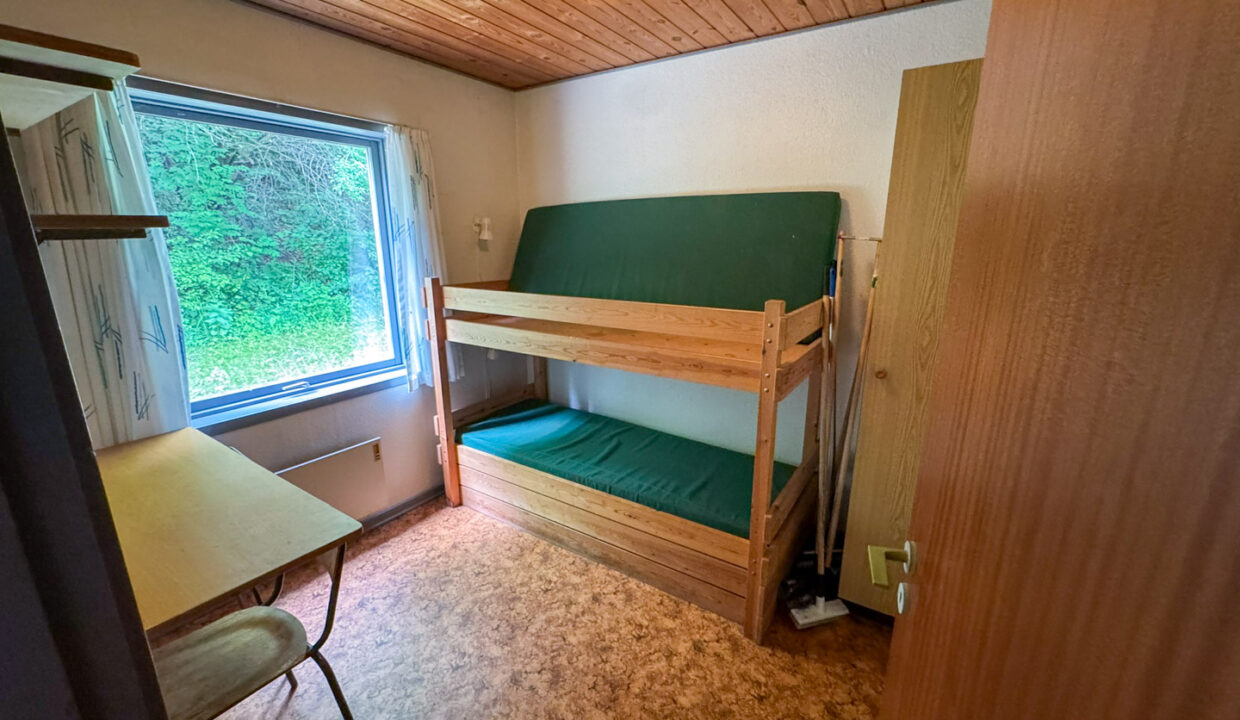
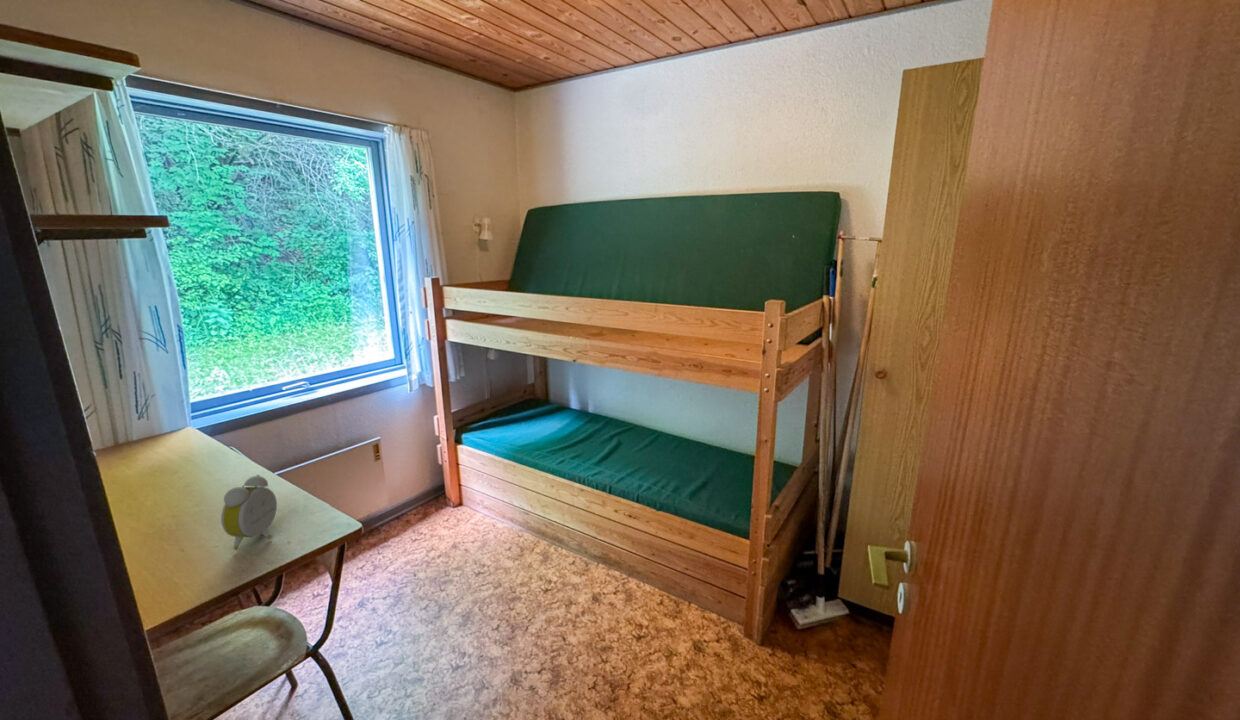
+ alarm clock [220,474,278,551]
